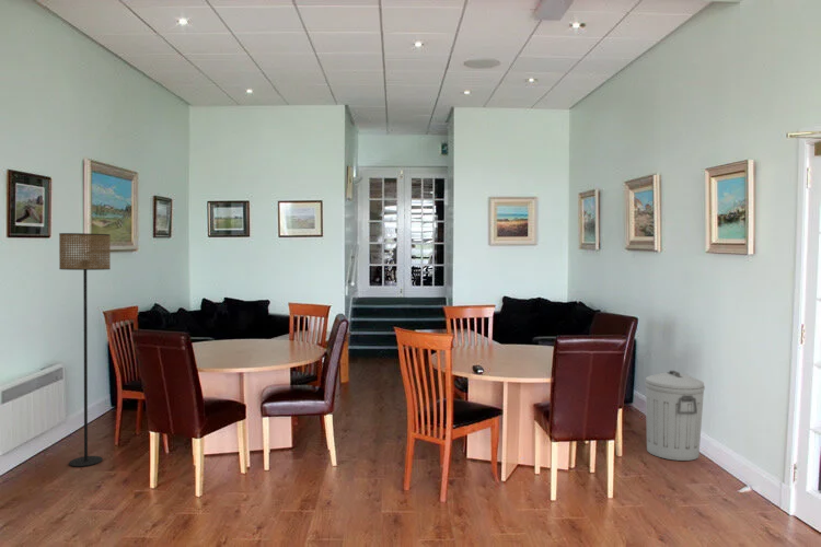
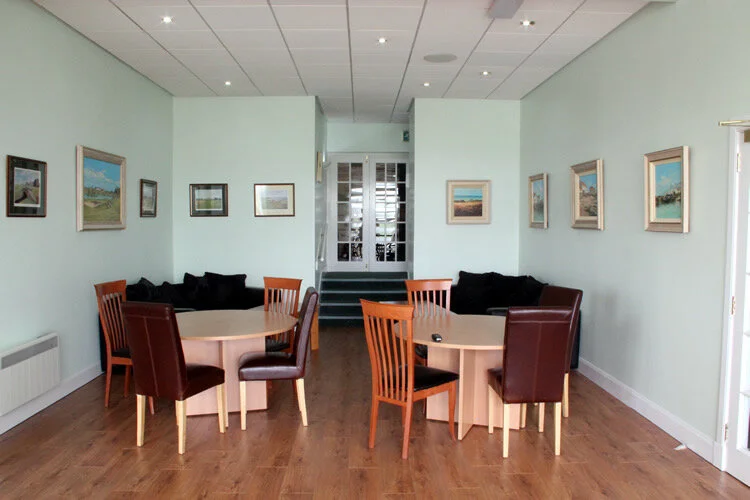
- floor lamp [58,232,112,468]
- trash can [644,370,706,462]
